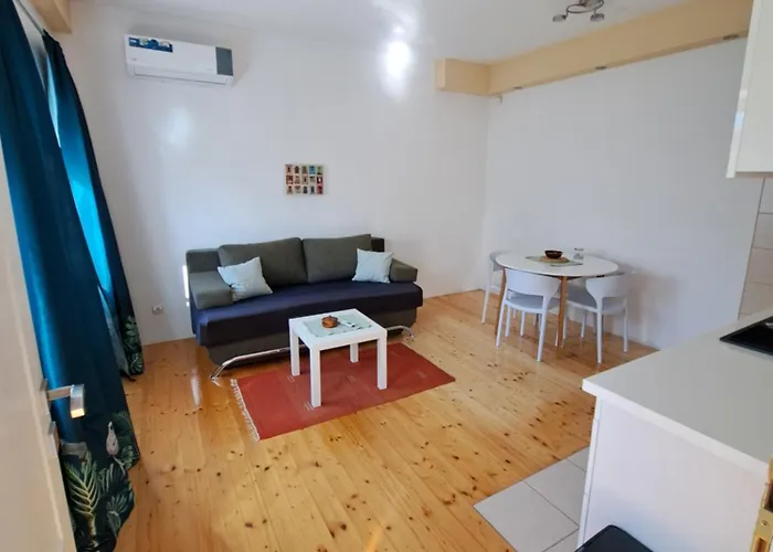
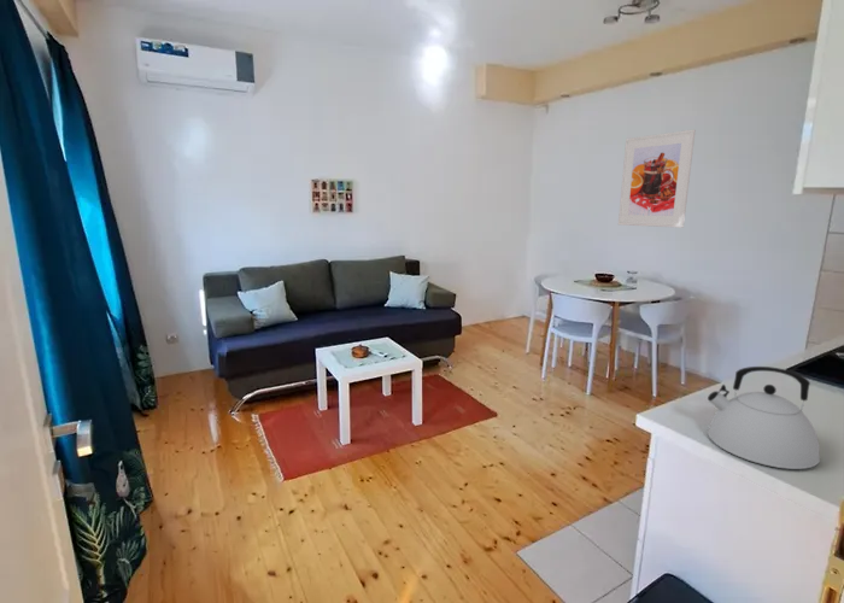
+ kettle [707,365,821,470]
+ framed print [617,129,697,229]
